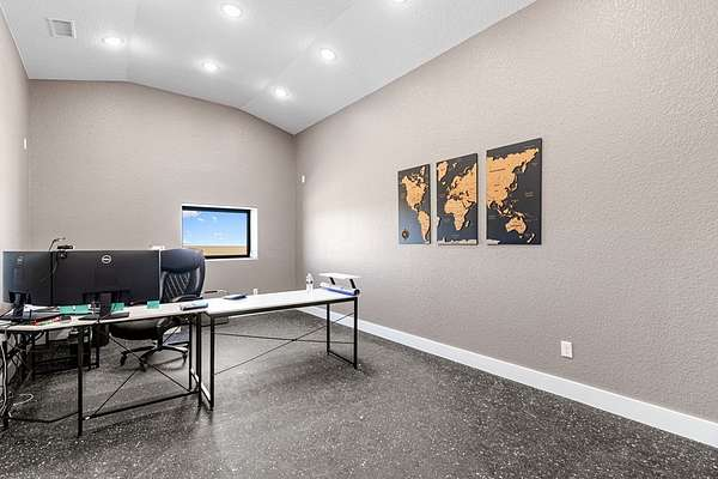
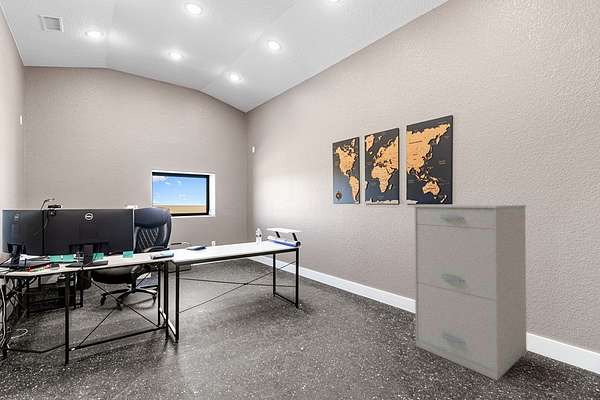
+ filing cabinet [413,204,527,381]
